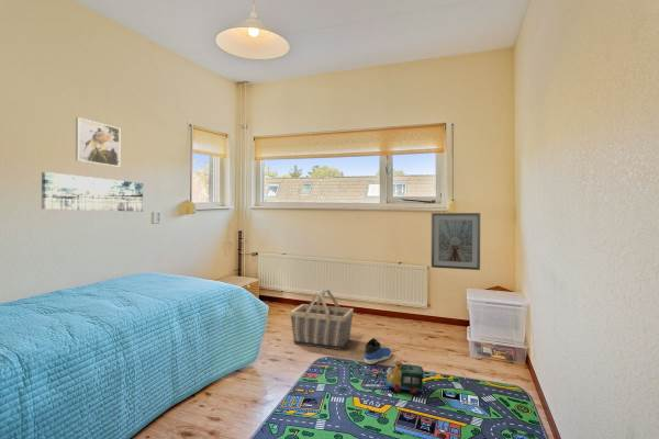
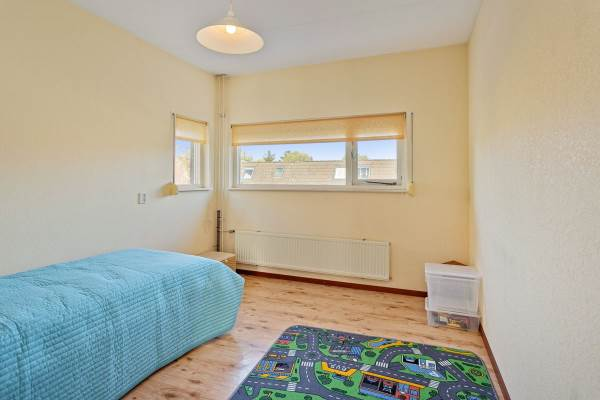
- sneaker [364,337,392,365]
- picture frame [431,212,481,271]
- wall art [41,171,144,213]
- basket [289,288,355,350]
- toy train [383,360,425,395]
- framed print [75,116,121,168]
